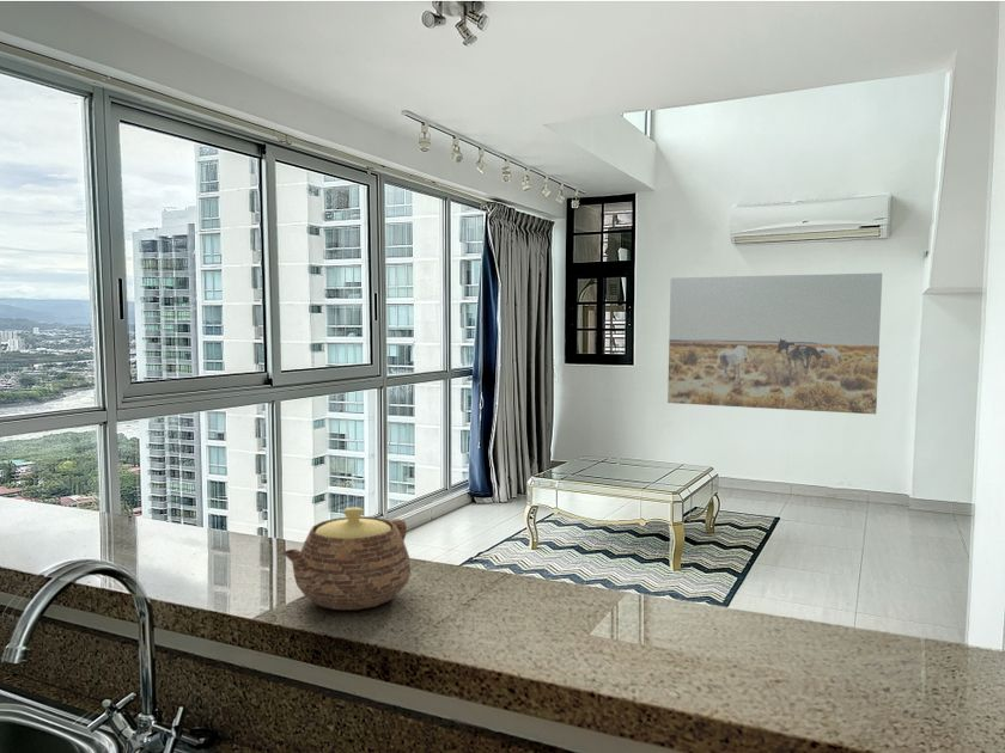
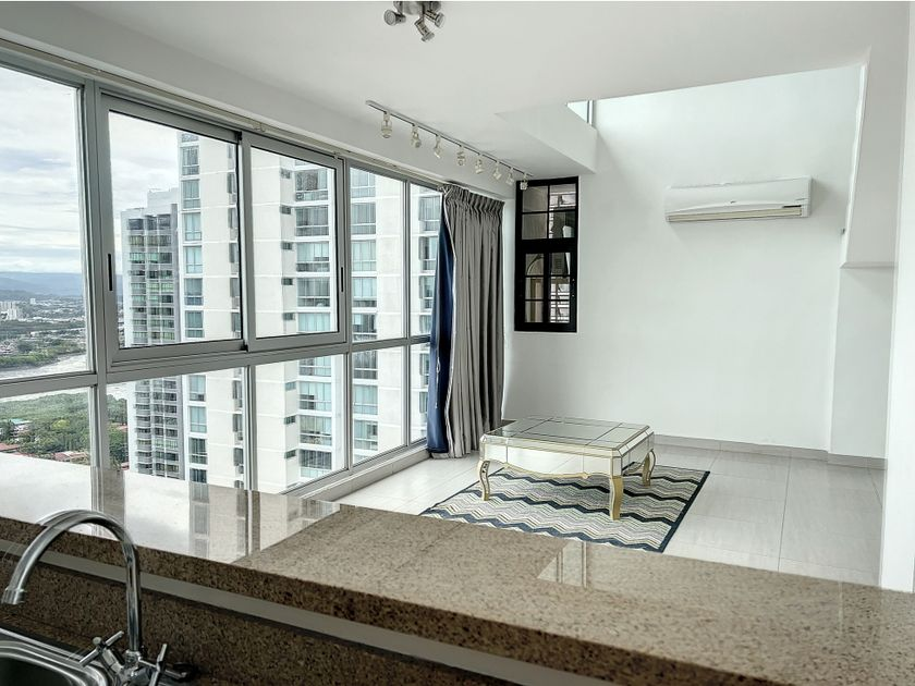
- wall art [666,271,883,416]
- teapot [280,507,412,611]
